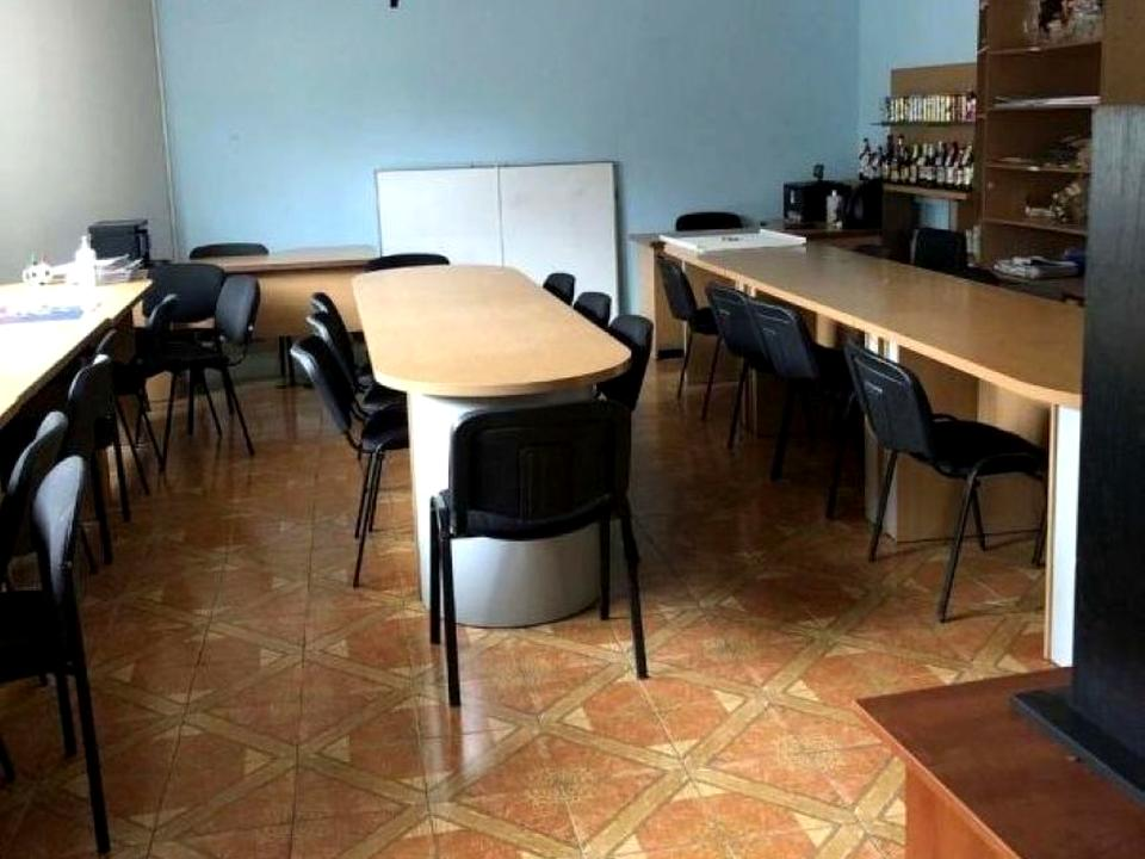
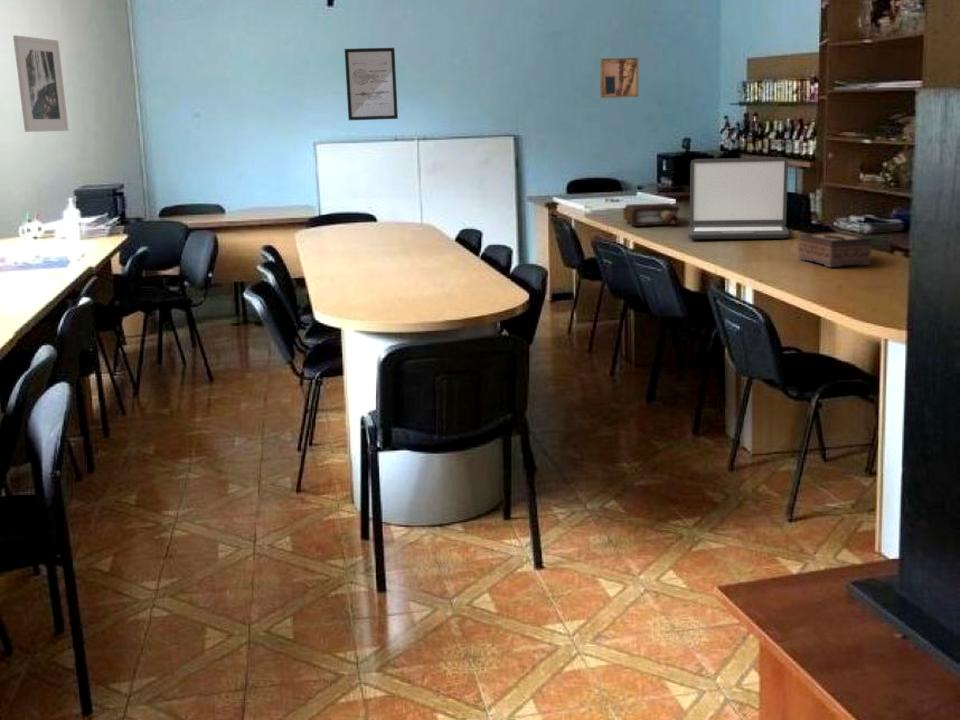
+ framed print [12,34,69,133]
+ tissue box [797,231,873,268]
+ book [622,202,681,227]
+ laptop [686,156,790,240]
+ wall art [599,57,639,99]
+ wall art [344,47,399,121]
